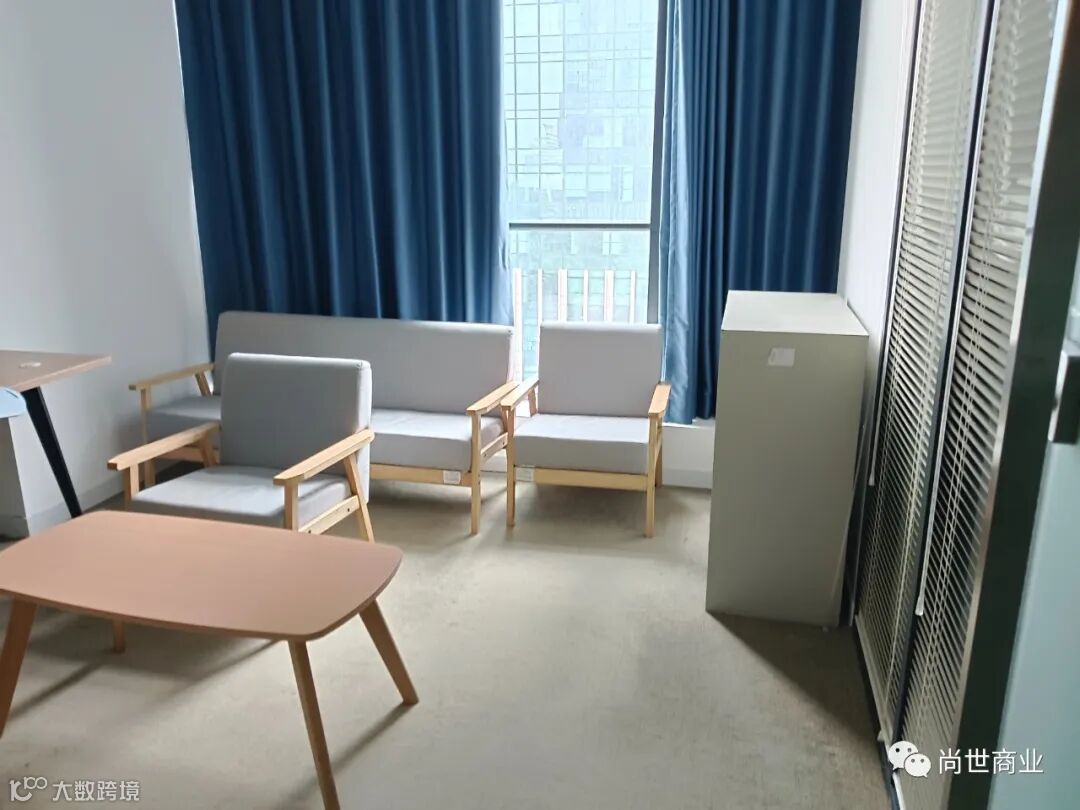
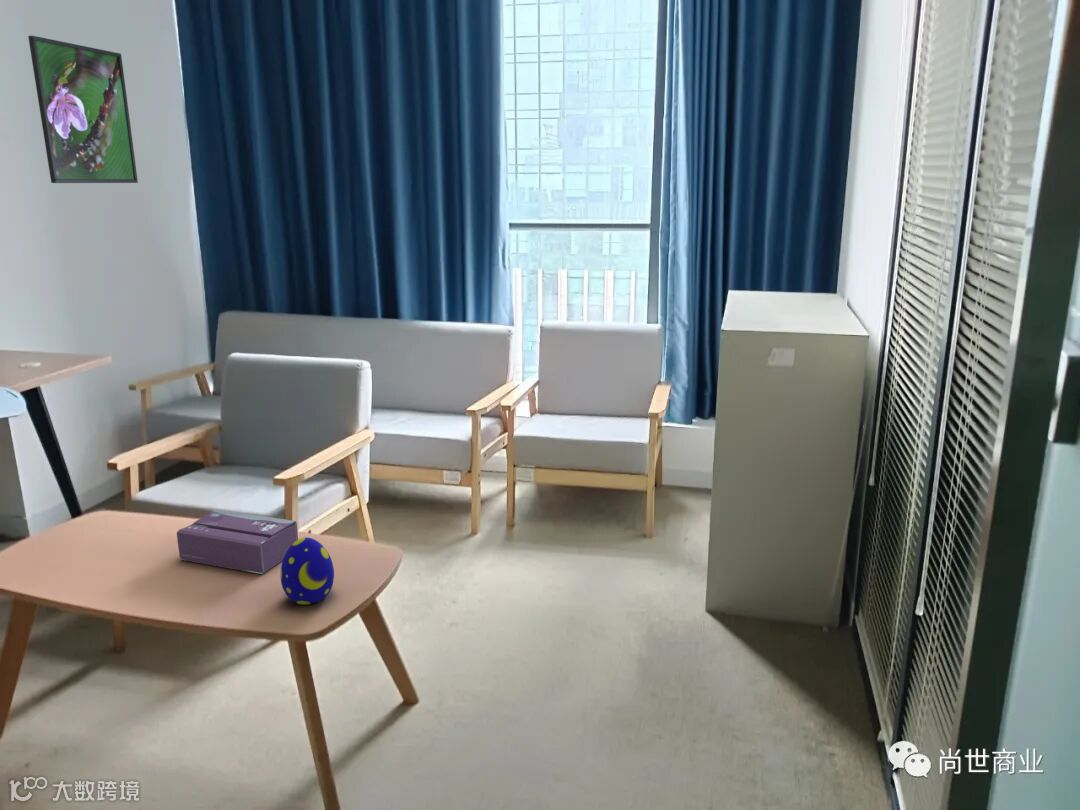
+ decorative egg [279,536,335,605]
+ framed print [27,35,139,184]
+ tissue box [176,508,299,575]
